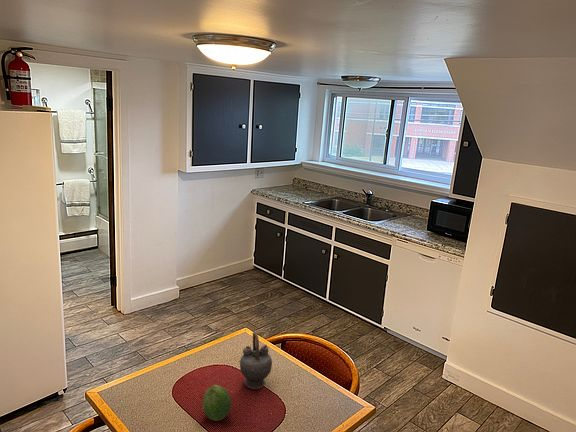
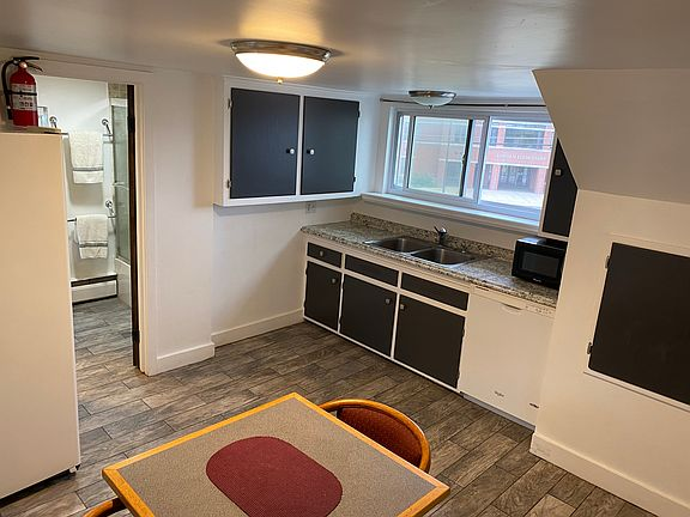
- fruit [202,384,232,422]
- teapot [239,330,273,390]
